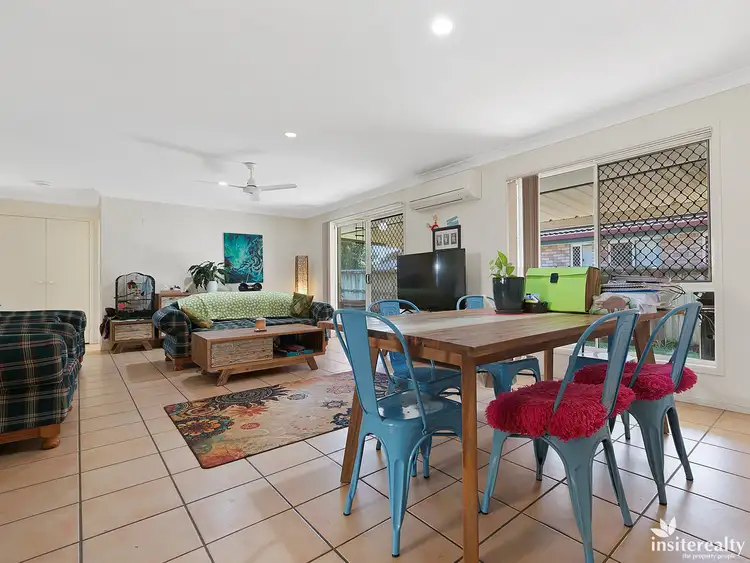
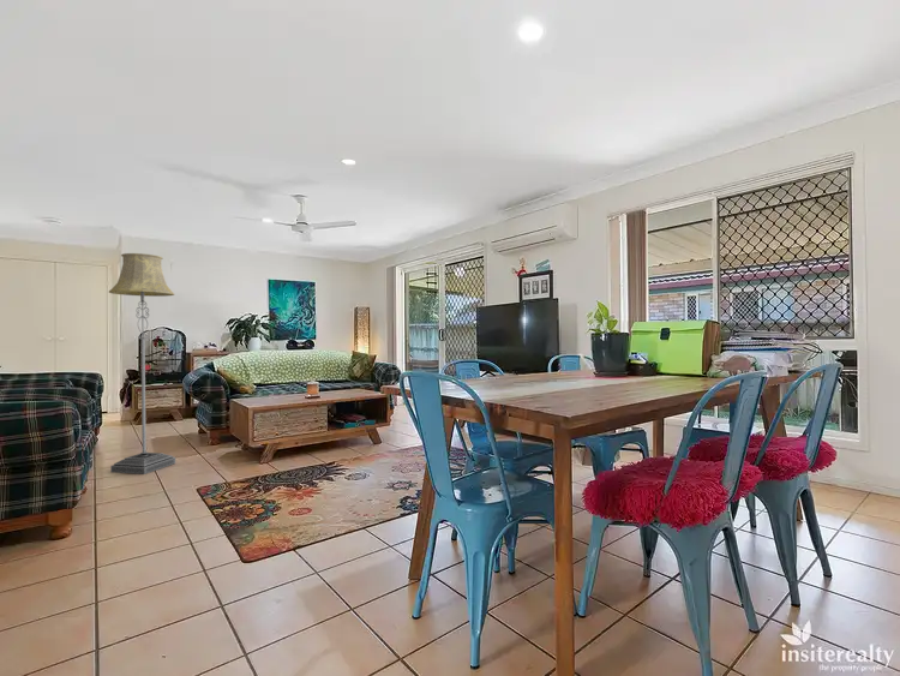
+ floor lamp [108,252,176,475]
